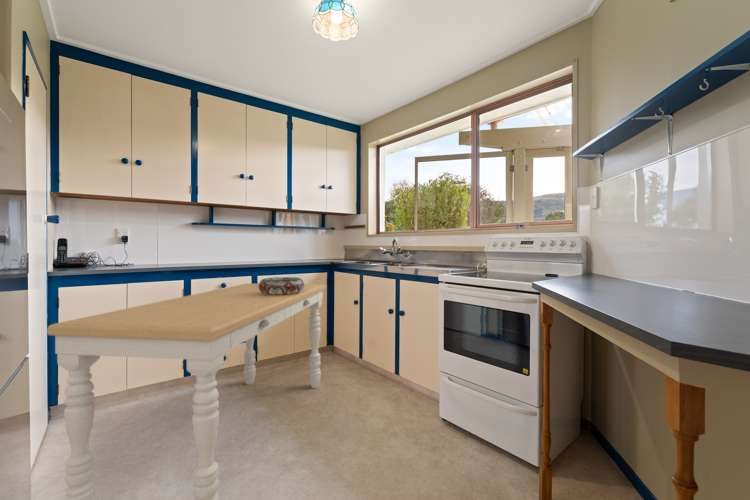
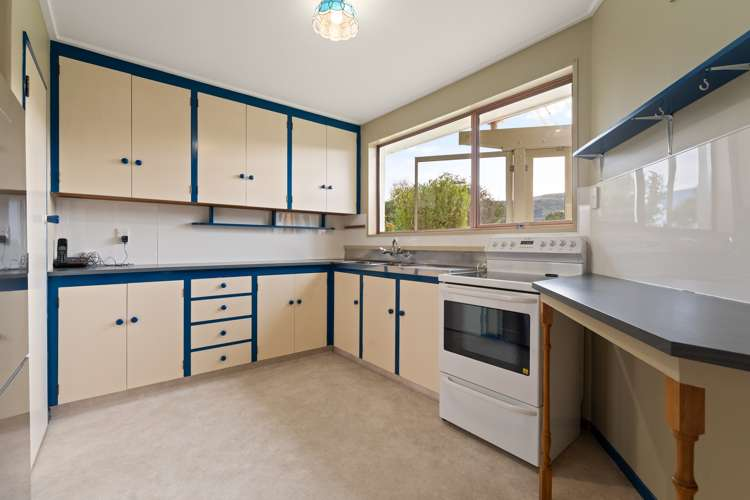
- decorative bowl [258,276,305,295]
- dining table [46,282,326,500]
